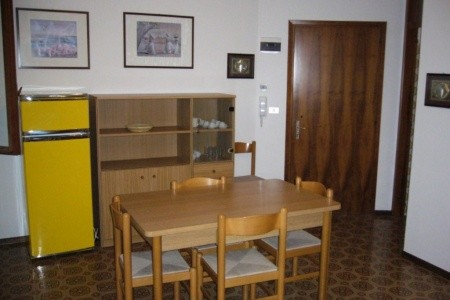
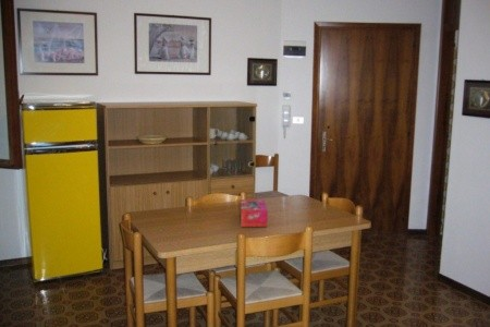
+ tissue box [240,198,268,228]
